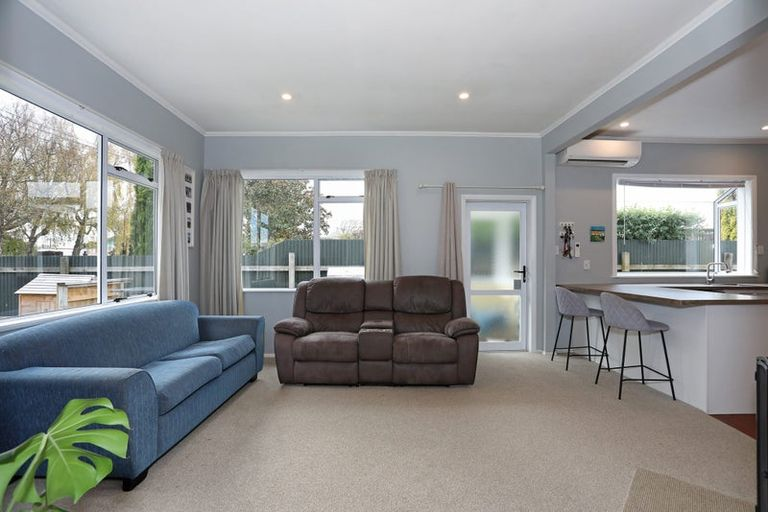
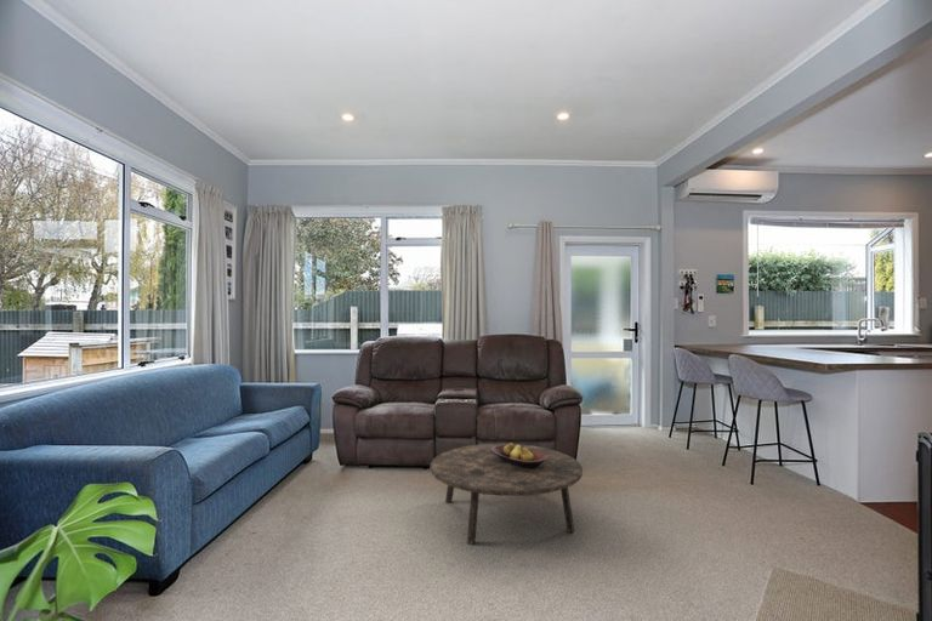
+ fruit bowl [491,441,549,468]
+ coffee table [428,443,584,546]
